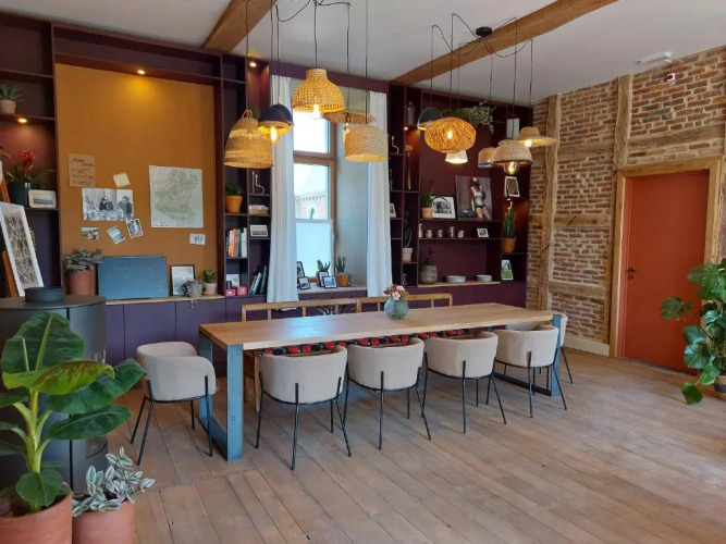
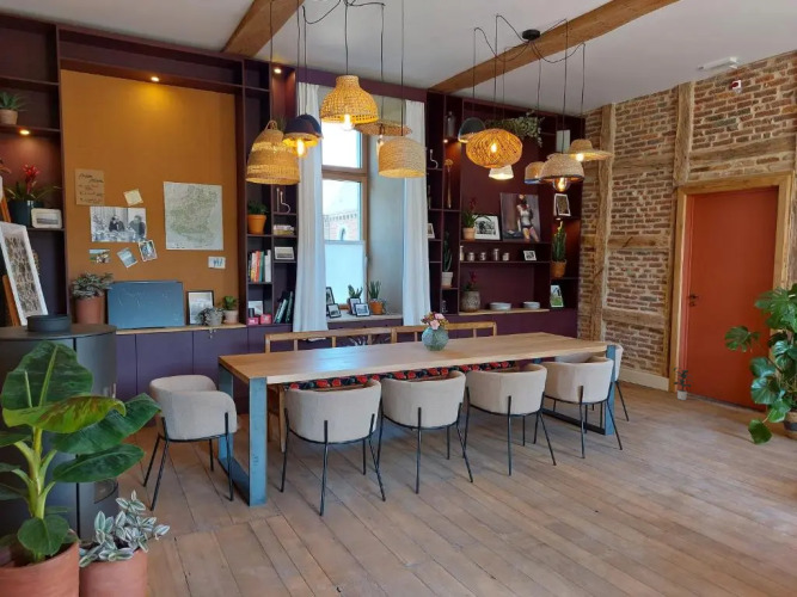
+ potted plant [672,367,694,401]
